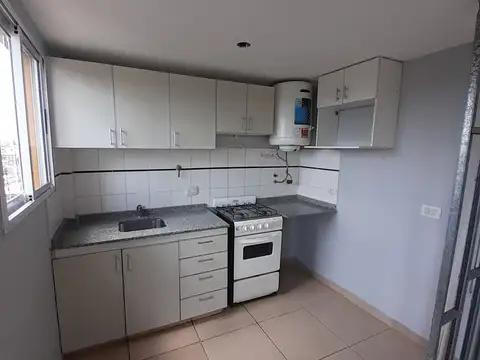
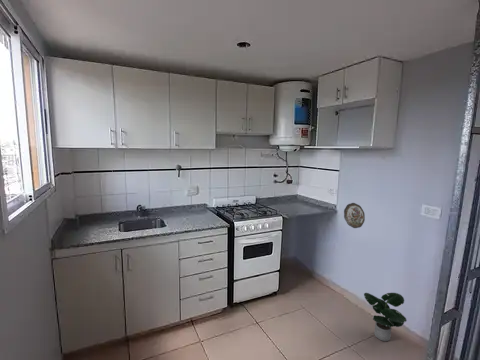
+ potted plant [363,292,408,342]
+ decorative plate [343,202,366,229]
